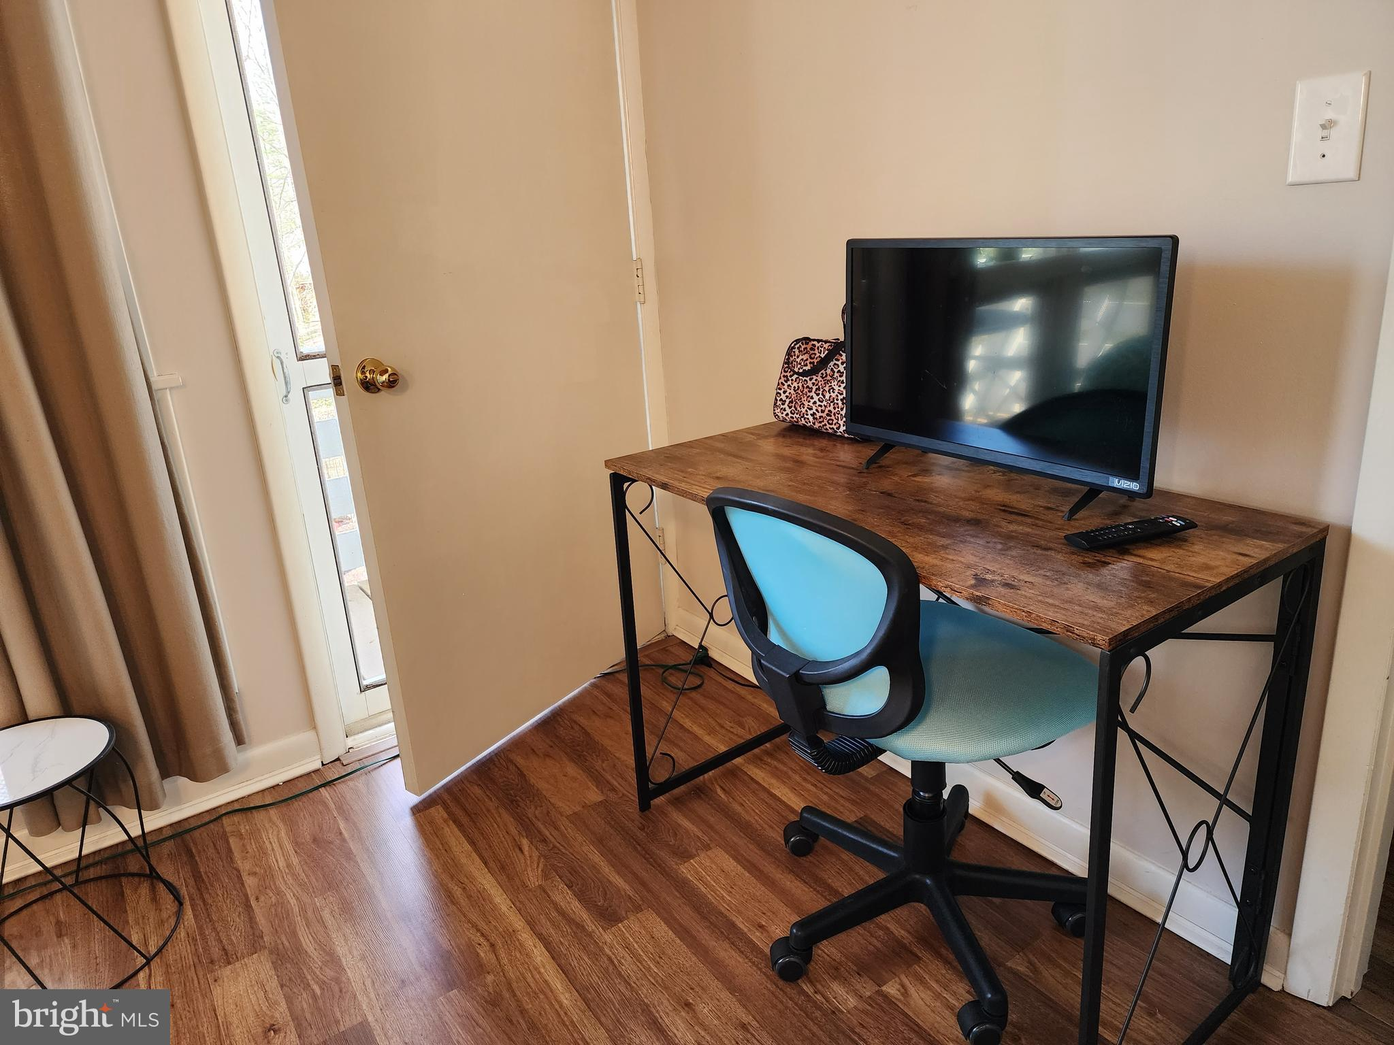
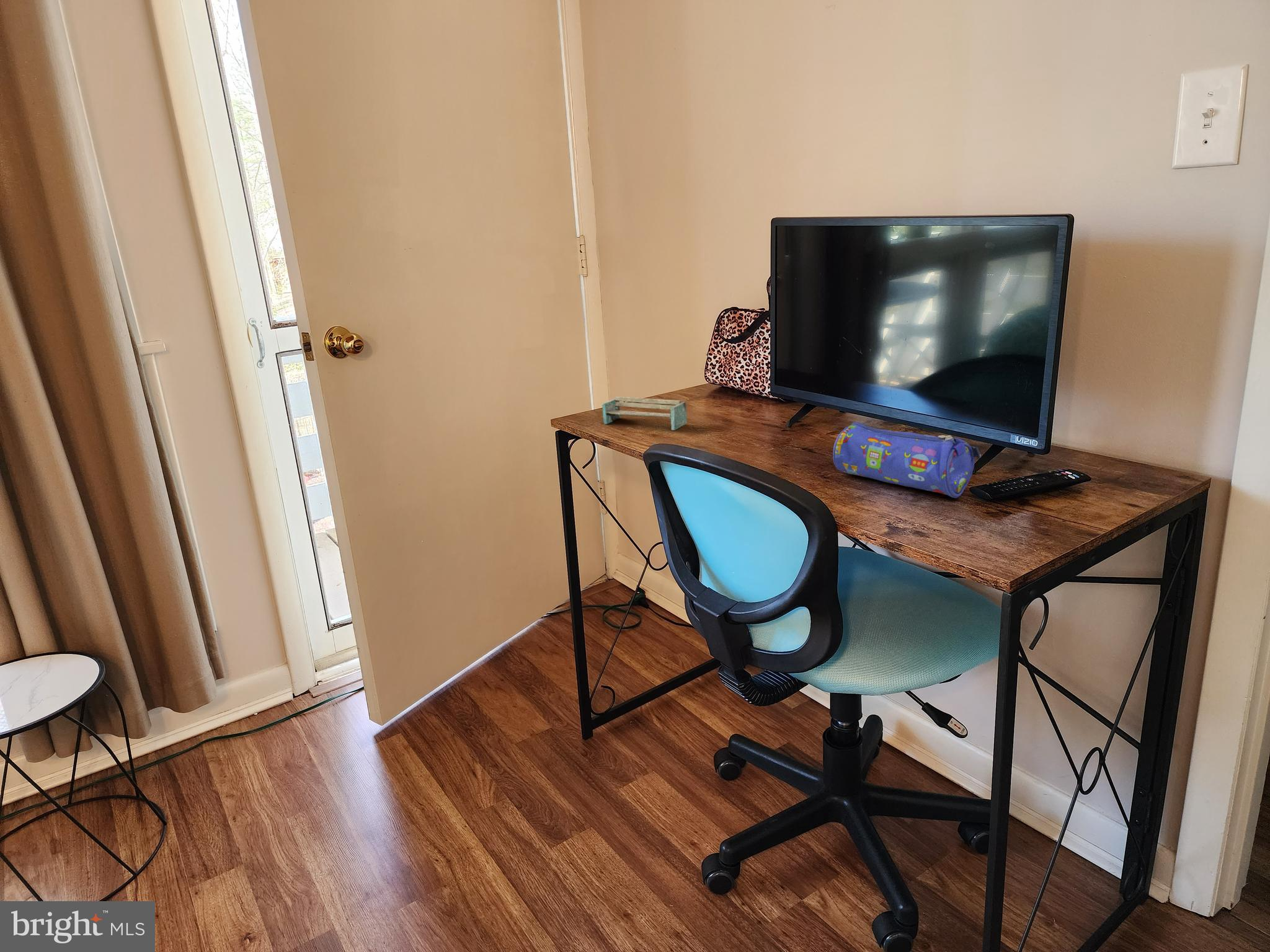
+ shelf [602,396,688,431]
+ pencil case [832,421,982,498]
